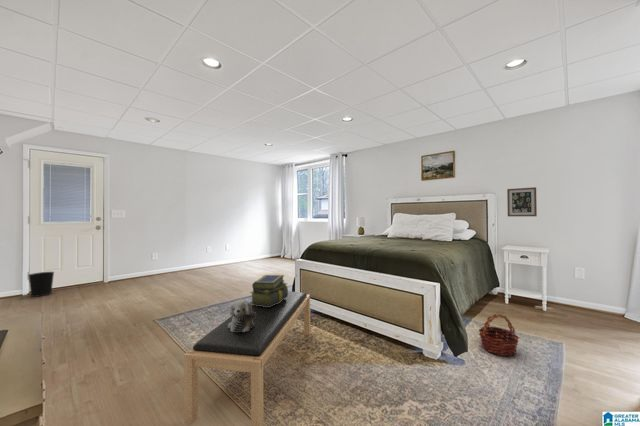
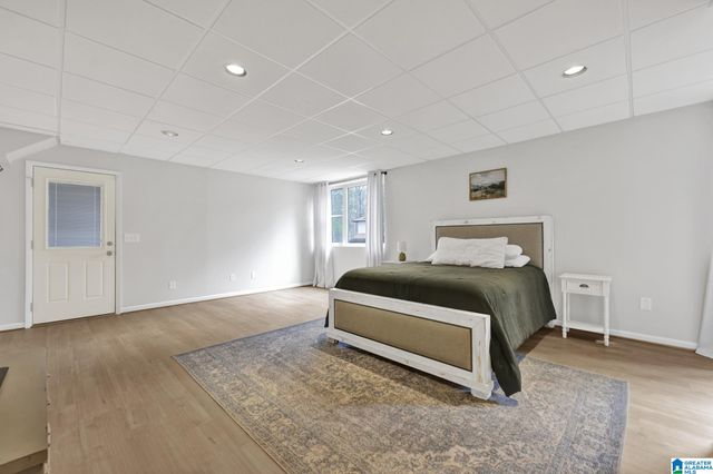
- plush toy [228,299,256,332]
- stack of books [249,274,289,307]
- wastebasket [27,271,55,298]
- bench [183,291,311,426]
- basket [477,313,520,357]
- wall art [506,186,538,217]
